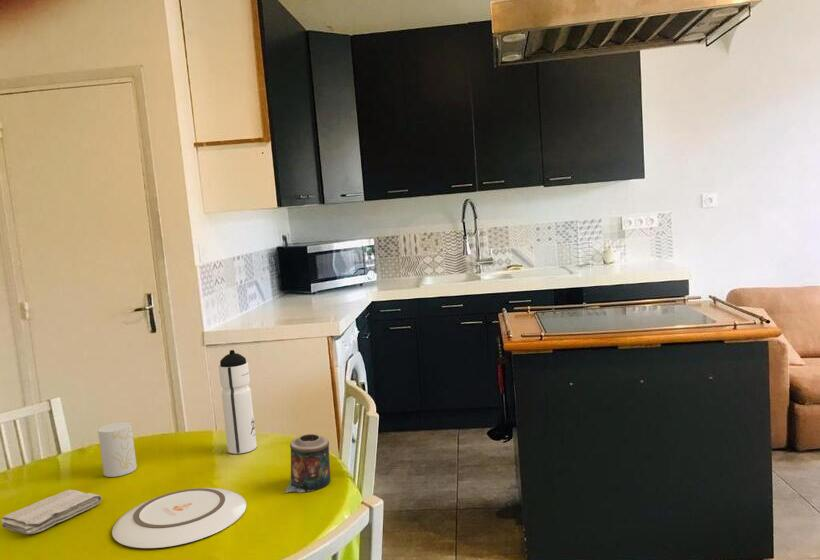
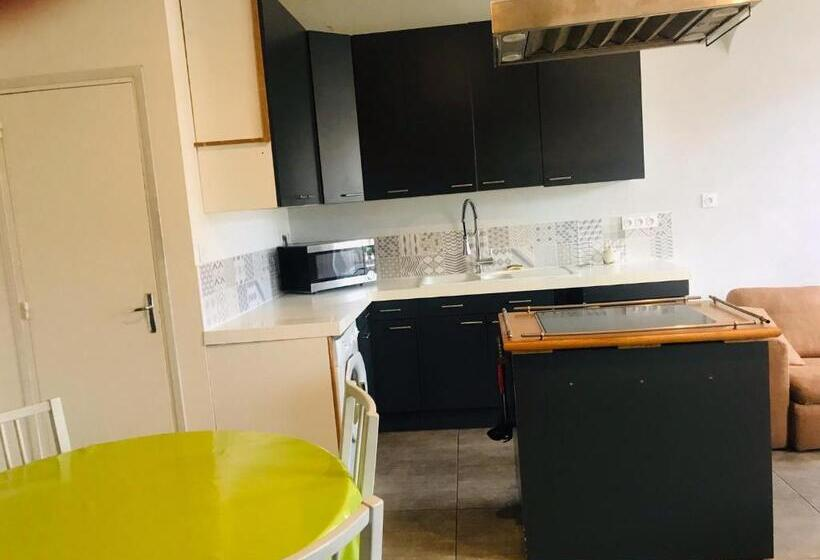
- plate [111,487,247,549]
- candle [284,433,331,494]
- cup [97,421,138,478]
- water bottle [218,349,258,455]
- washcloth [0,489,103,535]
